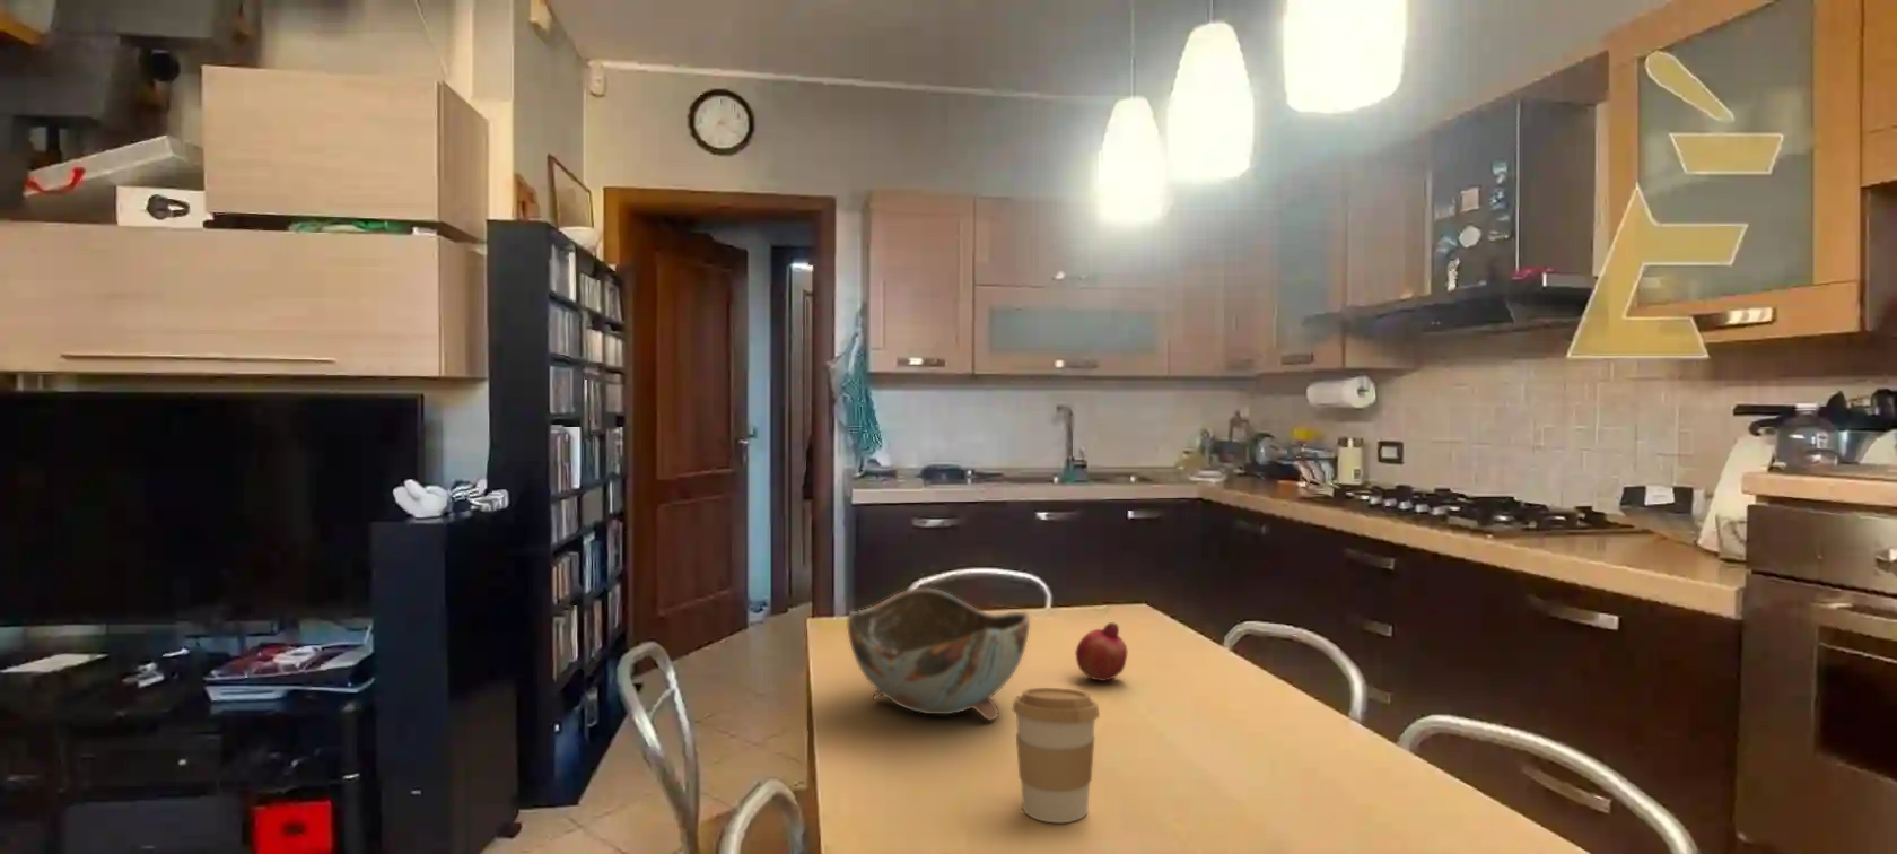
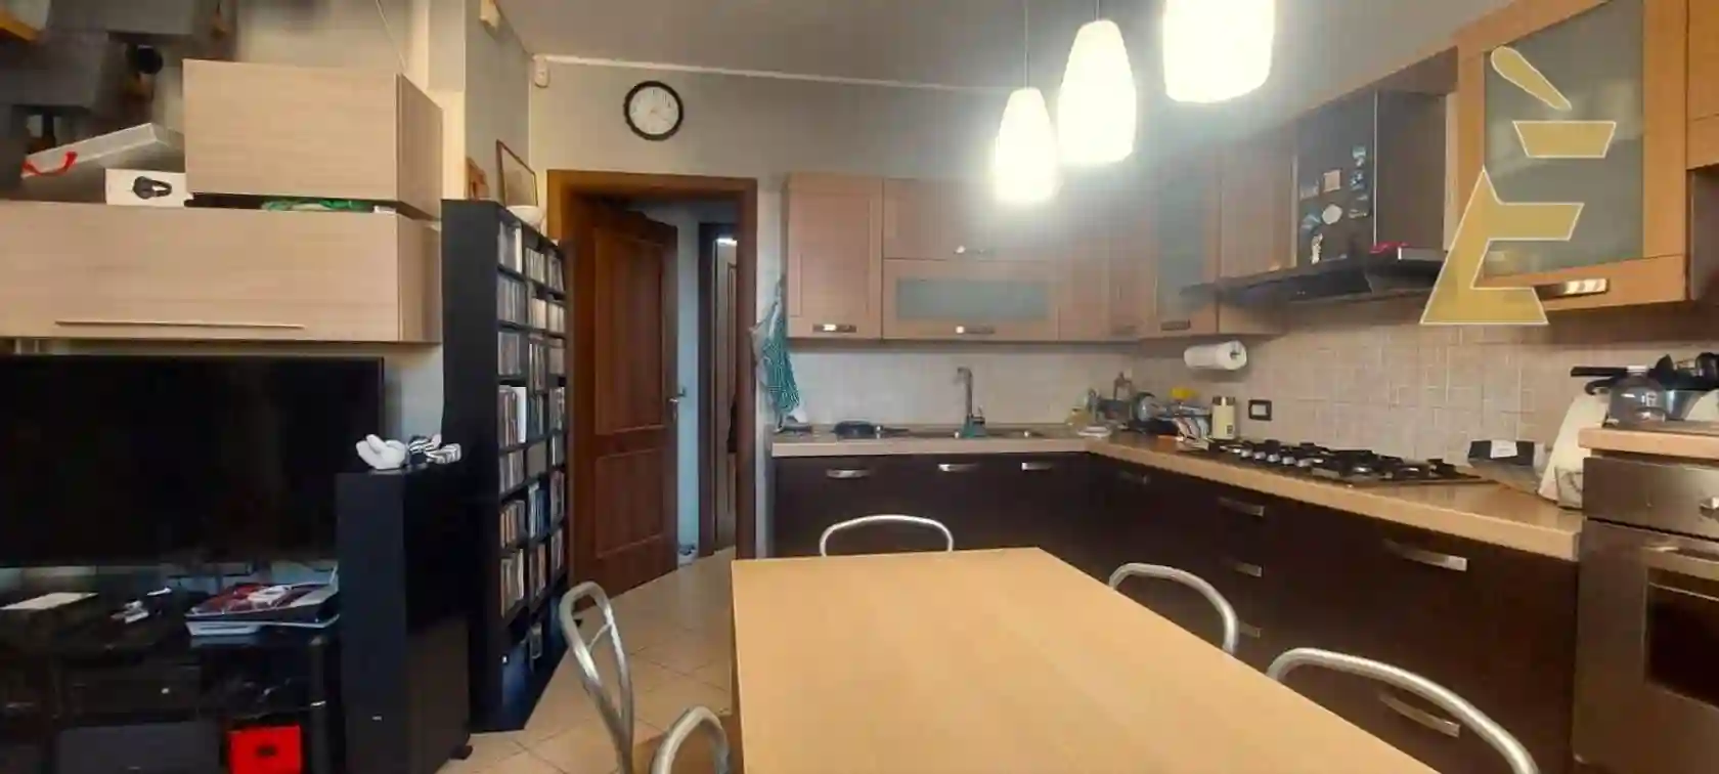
- fruit [1074,622,1128,682]
- coffee cup [1011,687,1101,824]
- bowl [847,587,1031,722]
